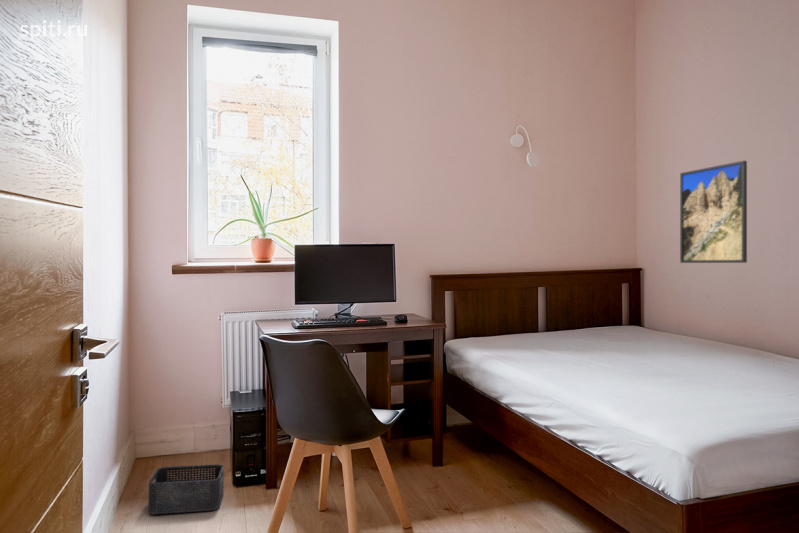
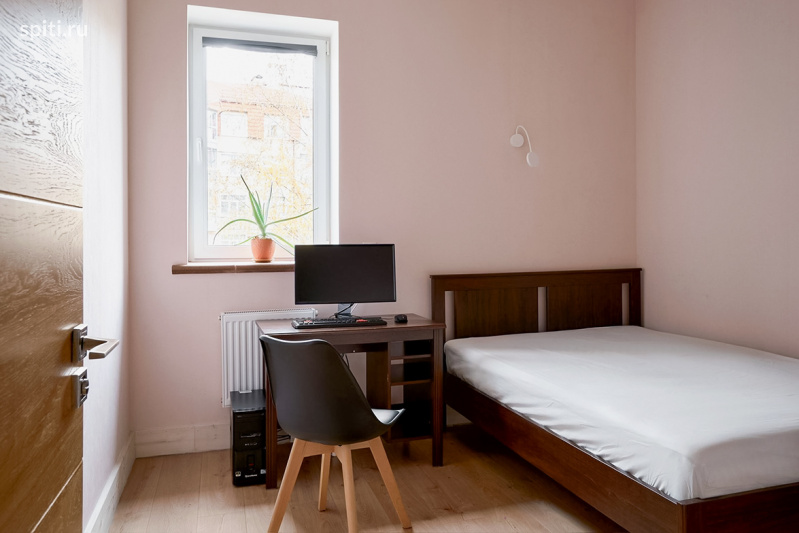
- storage bin [147,463,225,515]
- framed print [679,160,748,264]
